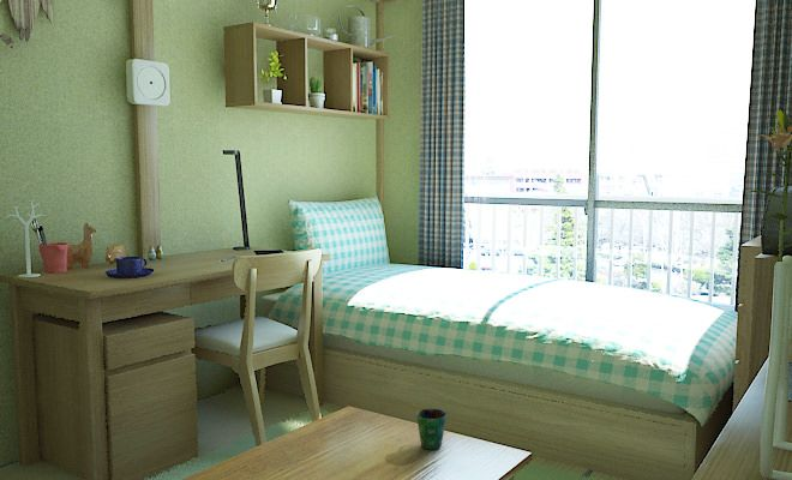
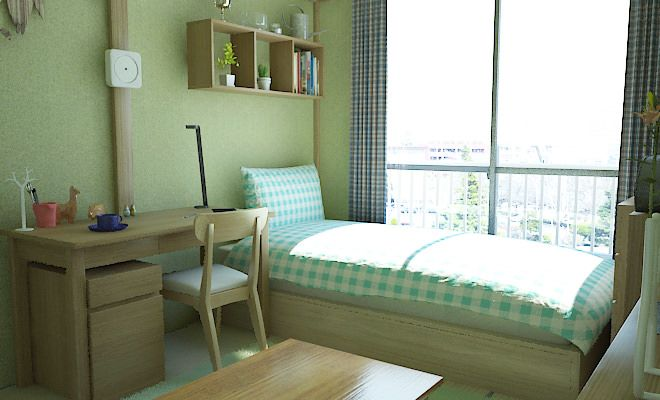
- cup [415,408,448,451]
